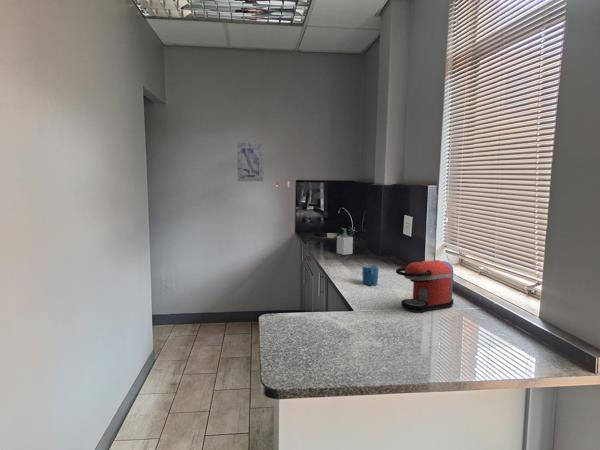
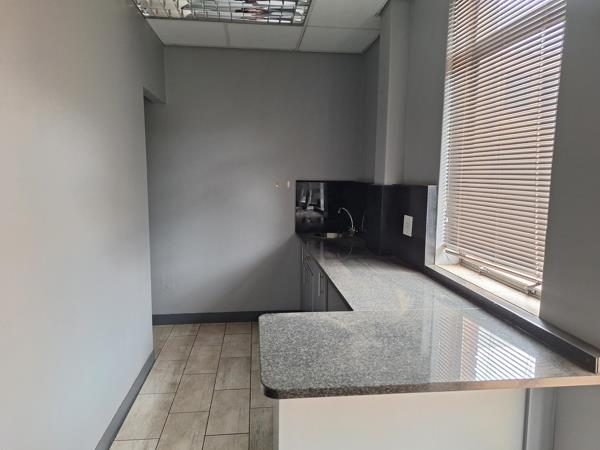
- coffee maker [395,259,454,313]
- wall art [236,141,265,182]
- mug [361,264,379,286]
- soap bottle [336,227,354,256]
